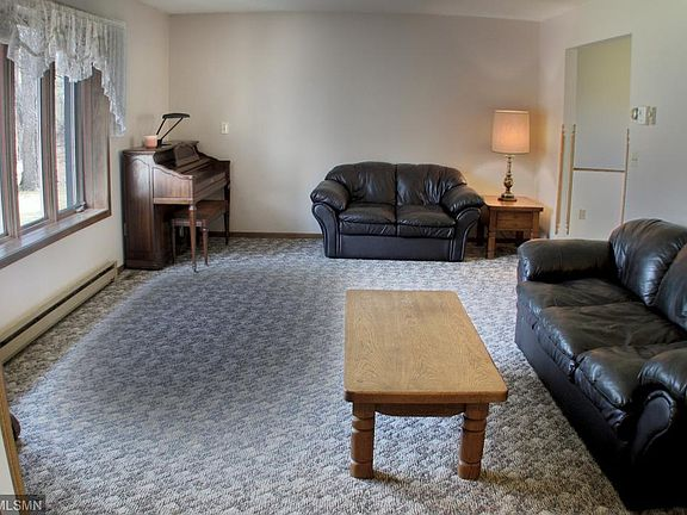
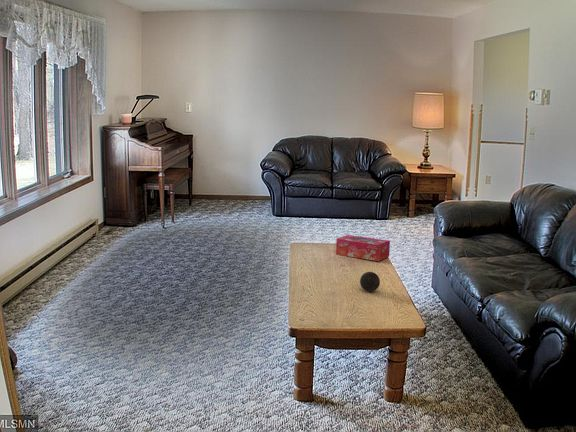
+ decorative ball [359,271,381,293]
+ tissue box [335,234,391,262]
